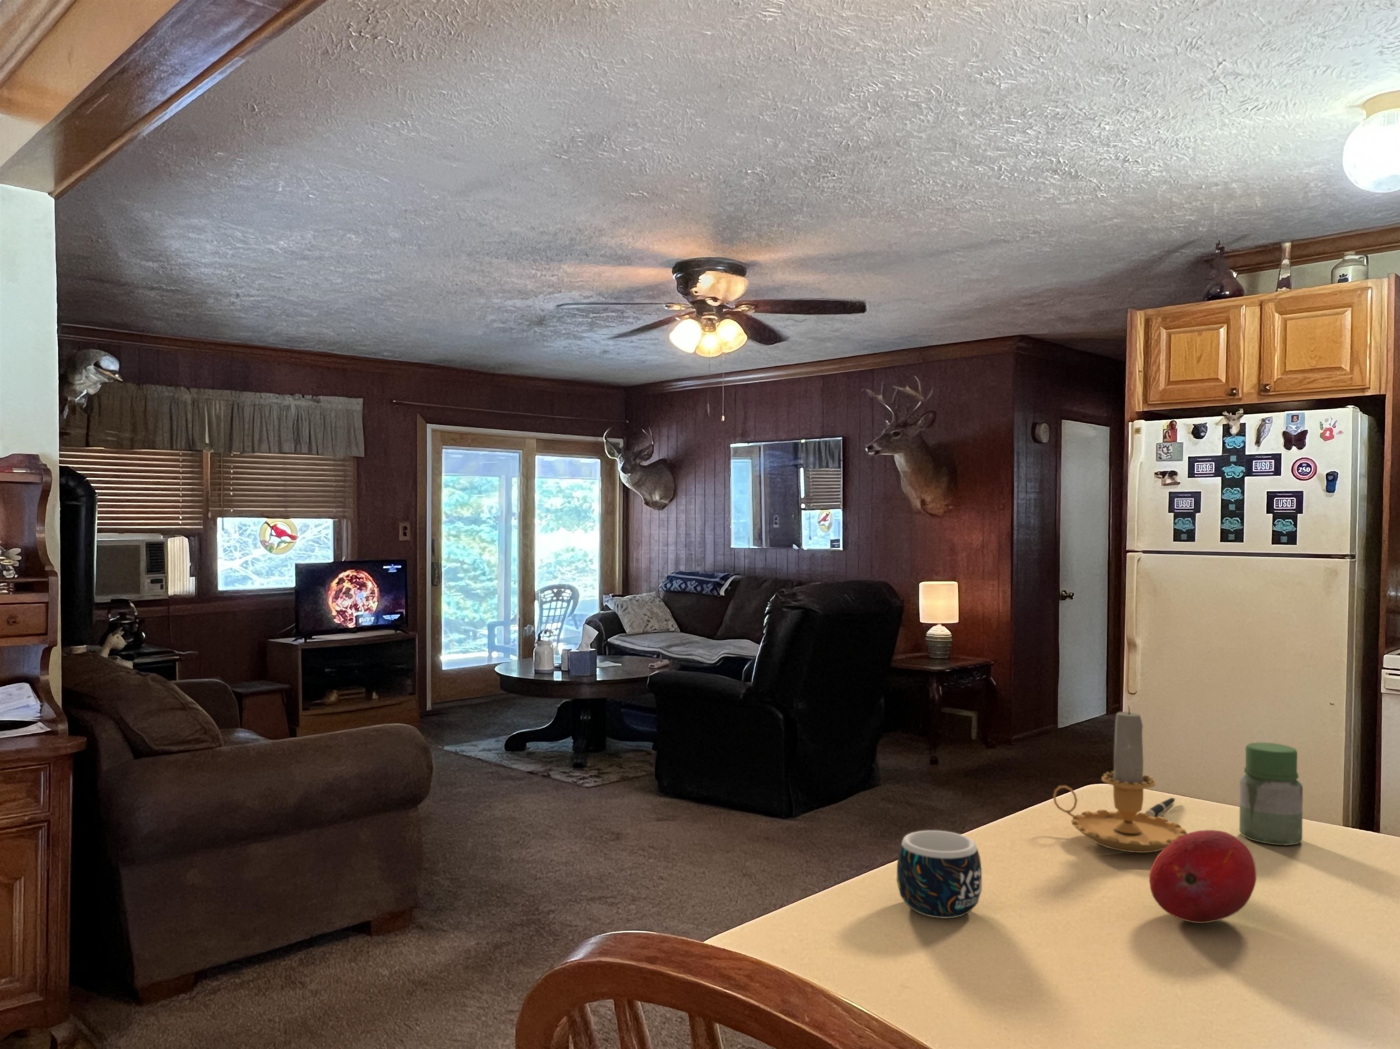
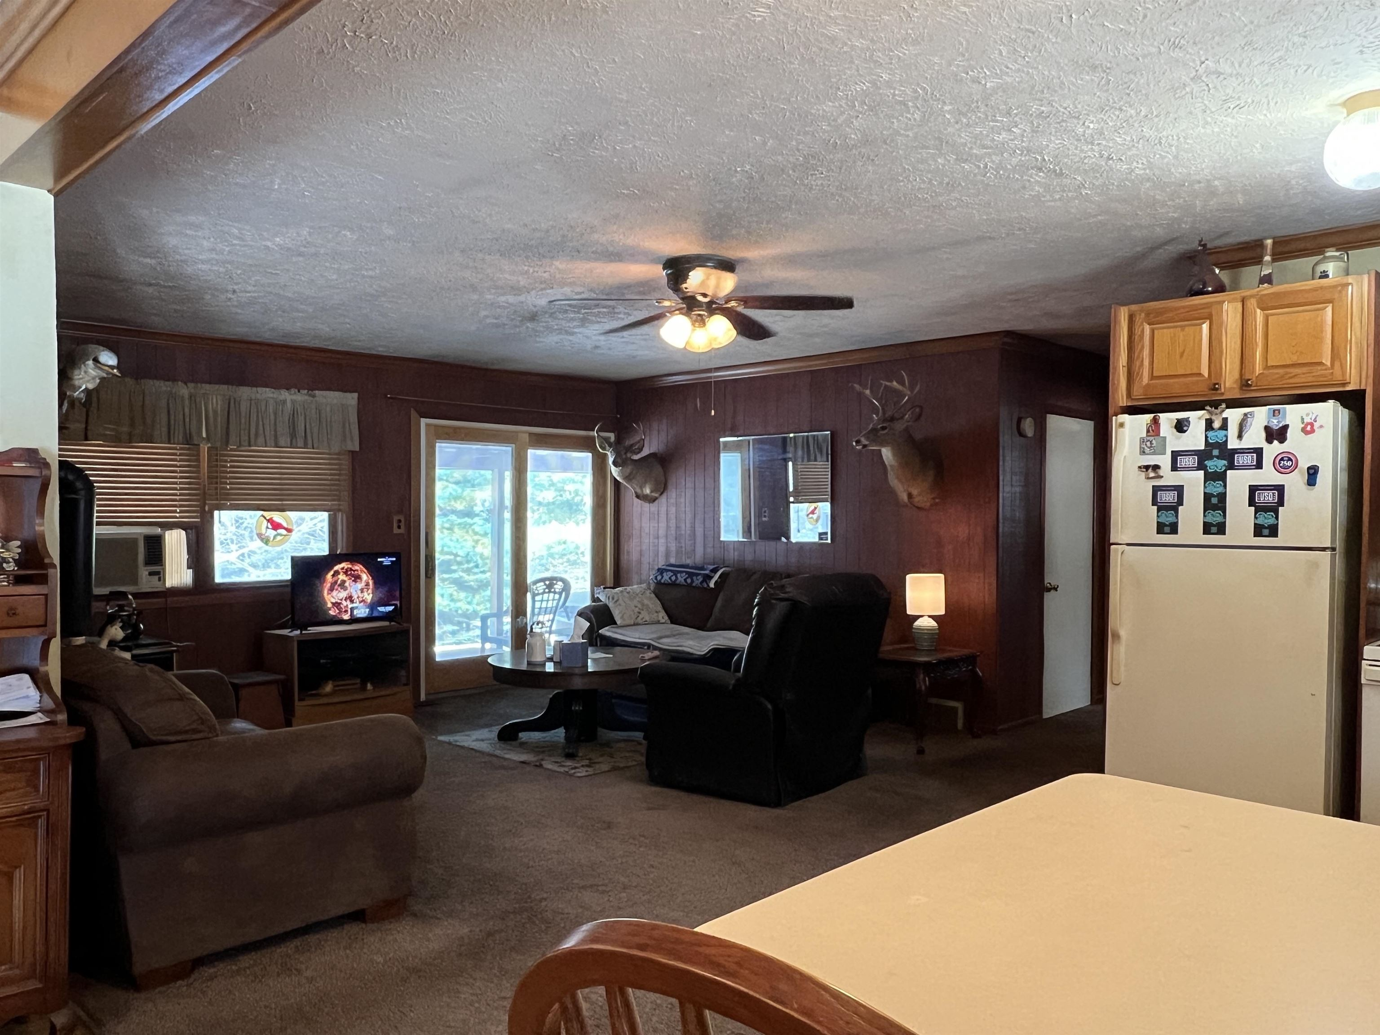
- jar [1239,743,1303,845]
- fruit [1149,830,1257,923]
- pen [1144,798,1176,818]
- mug [896,830,982,919]
- candle [1053,705,1187,853]
